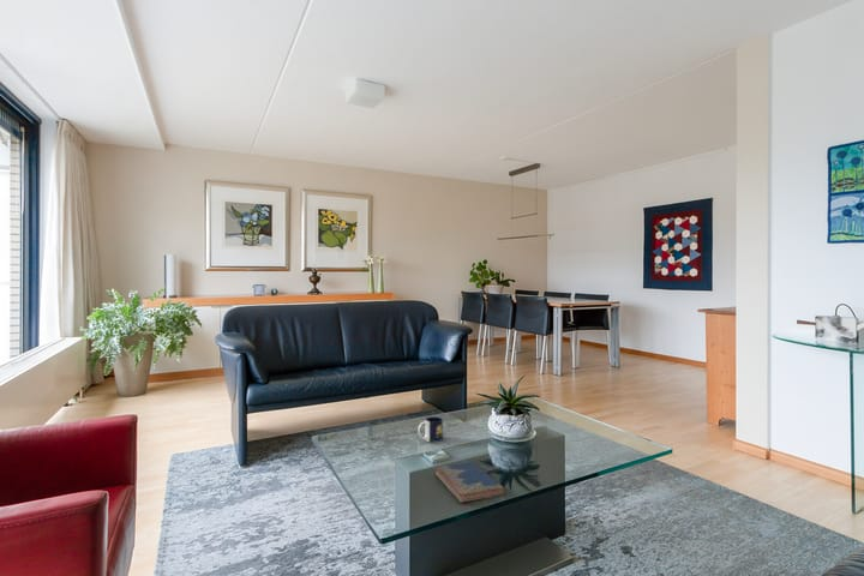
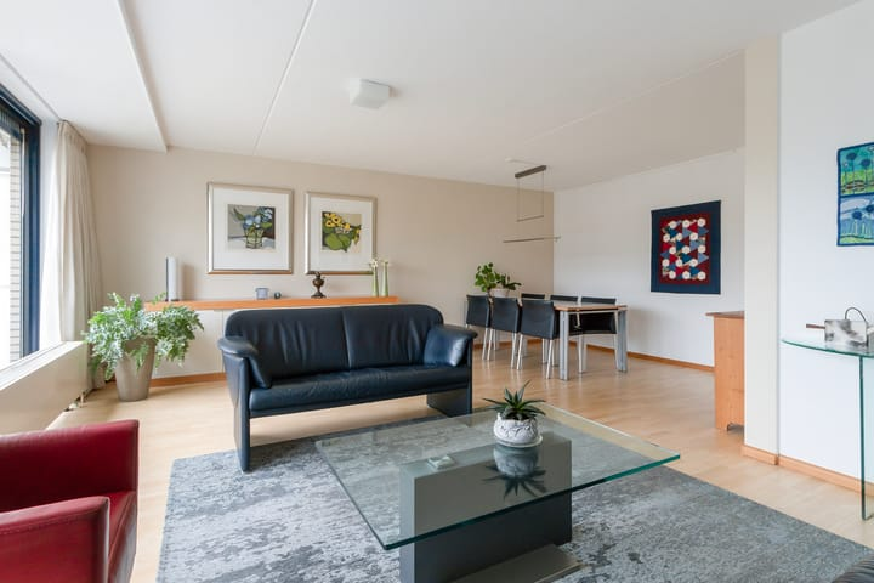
- hardcover book [433,460,505,504]
- mug [416,415,444,444]
